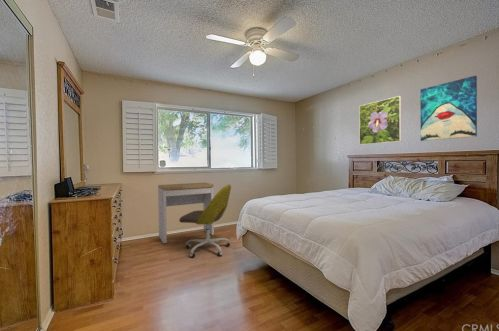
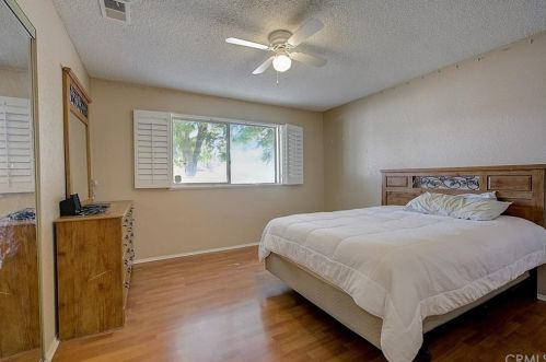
- wall art [419,75,478,142]
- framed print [358,95,402,146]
- office chair [178,183,232,259]
- desk [157,182,215,244]
